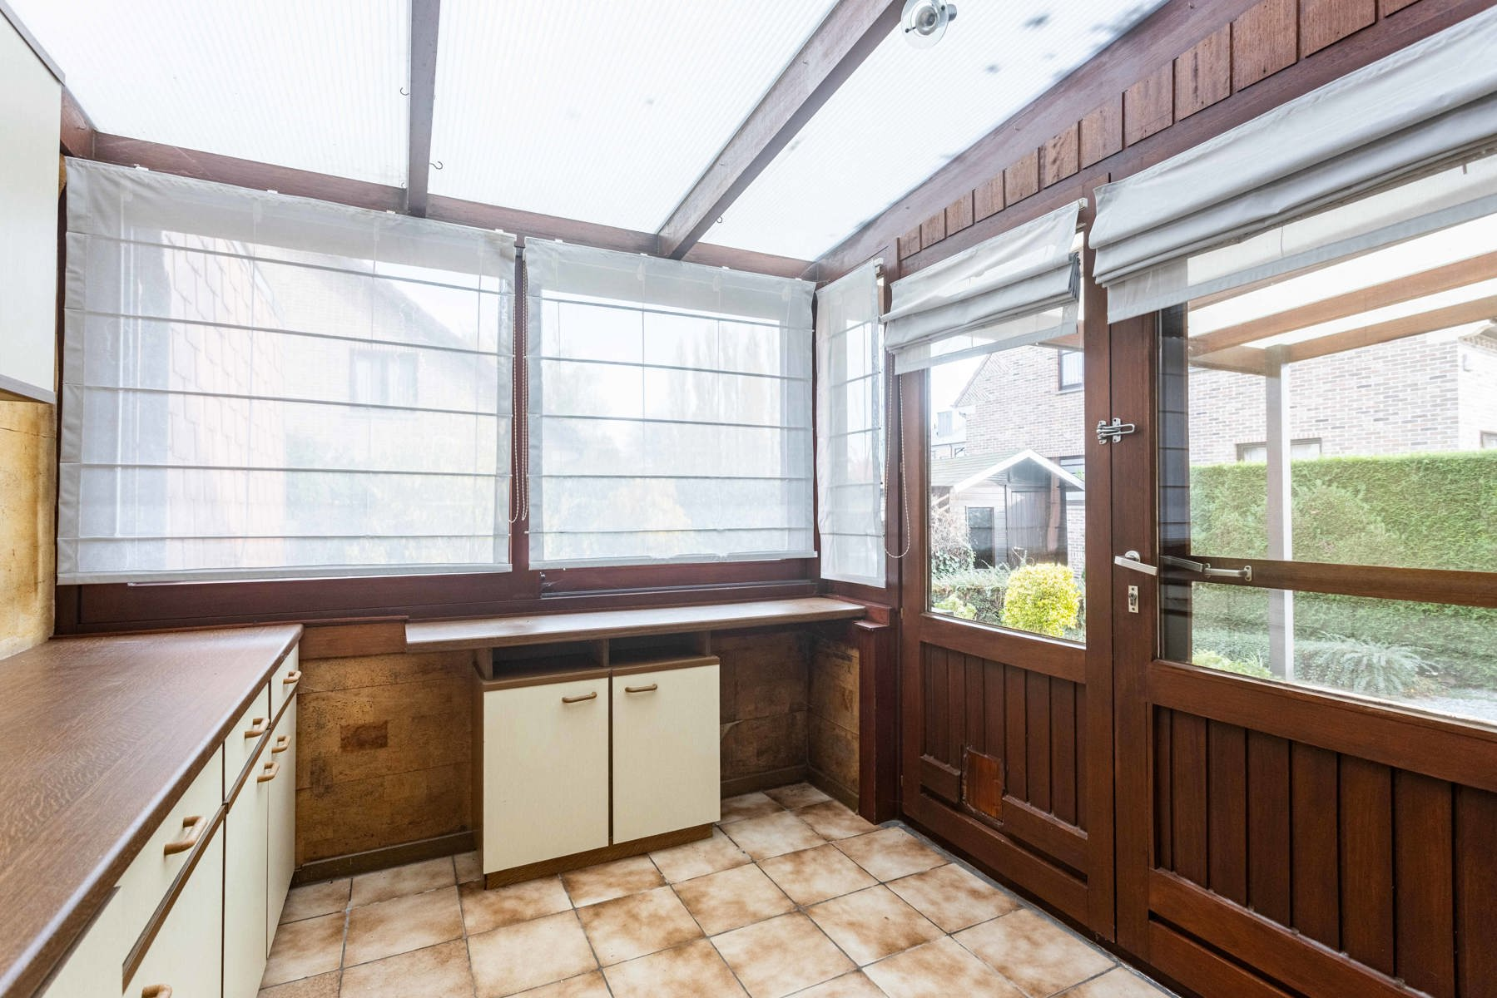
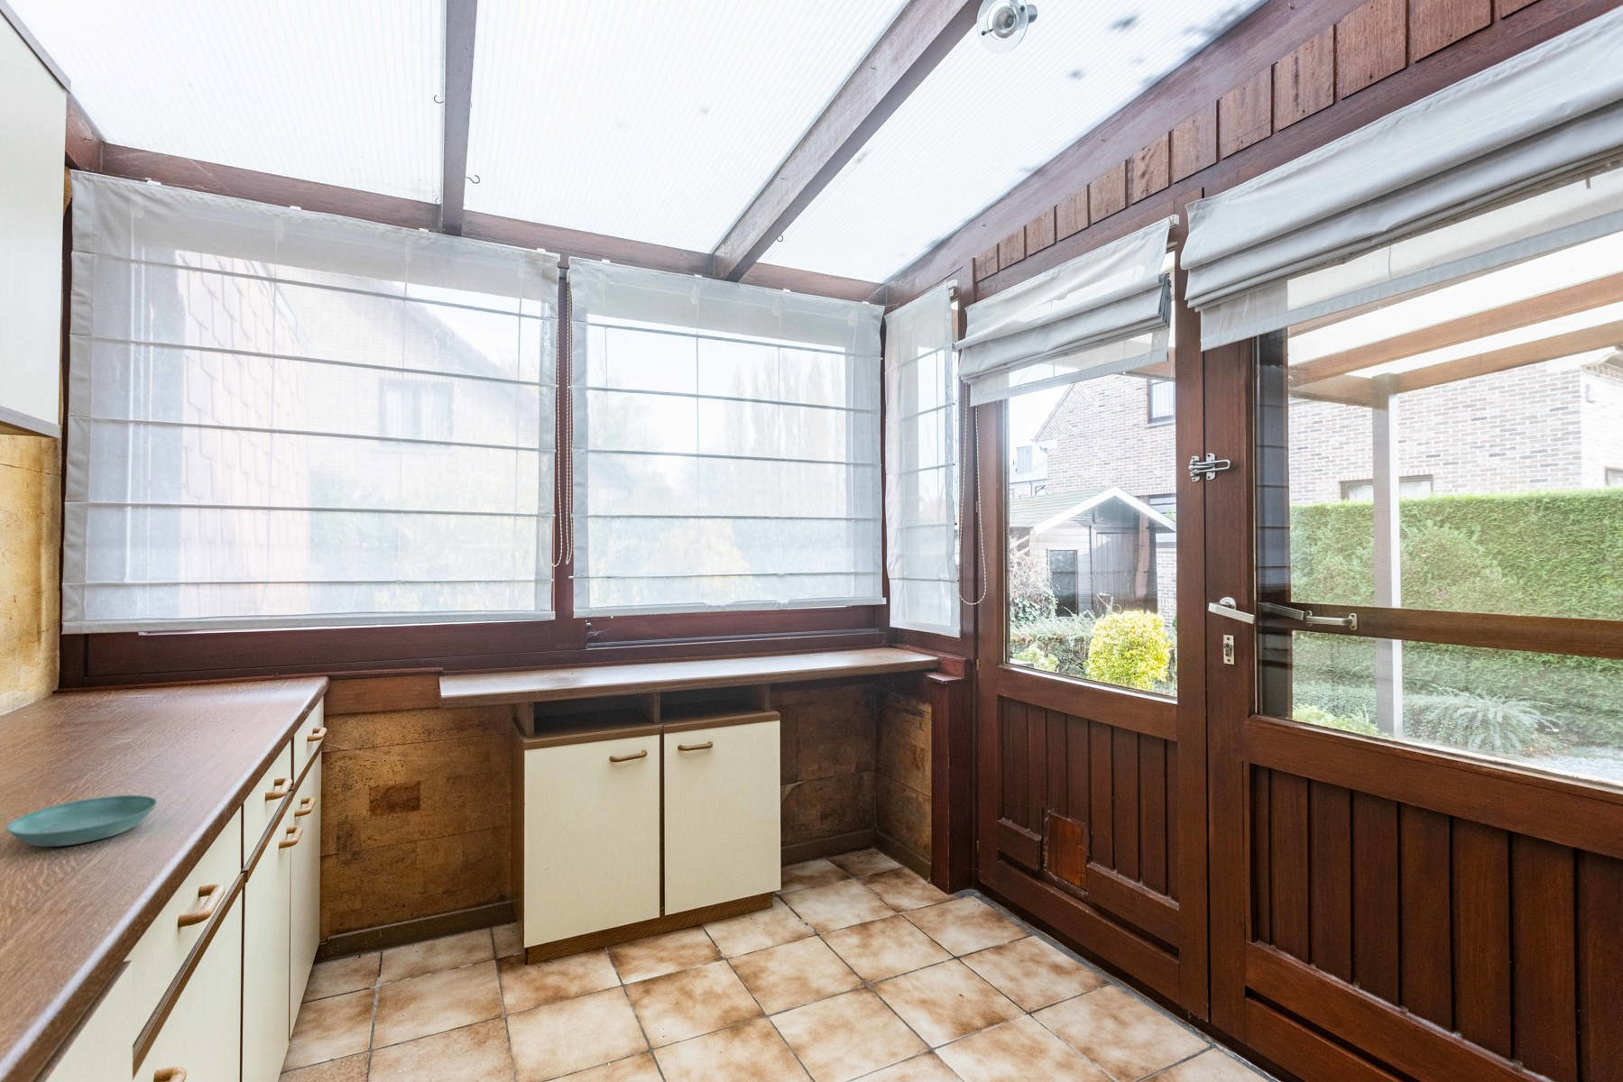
+ saucer [5,795,158,848]
